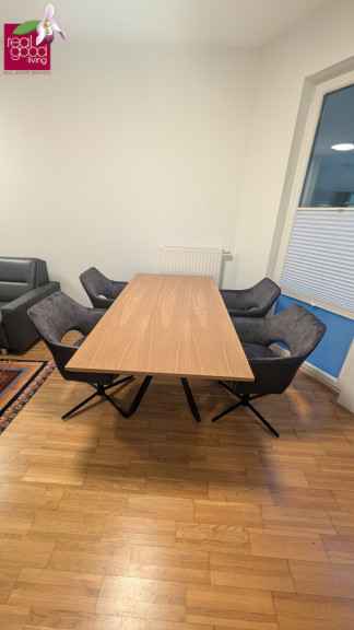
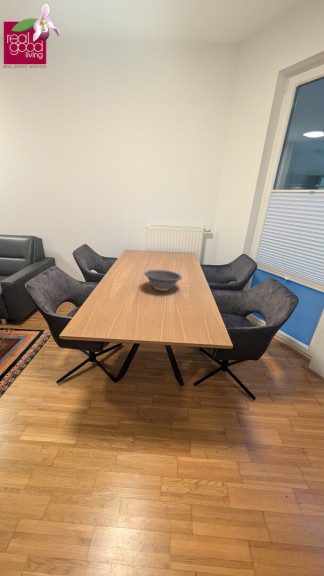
+ decorative bowl [143,269,183,292]
